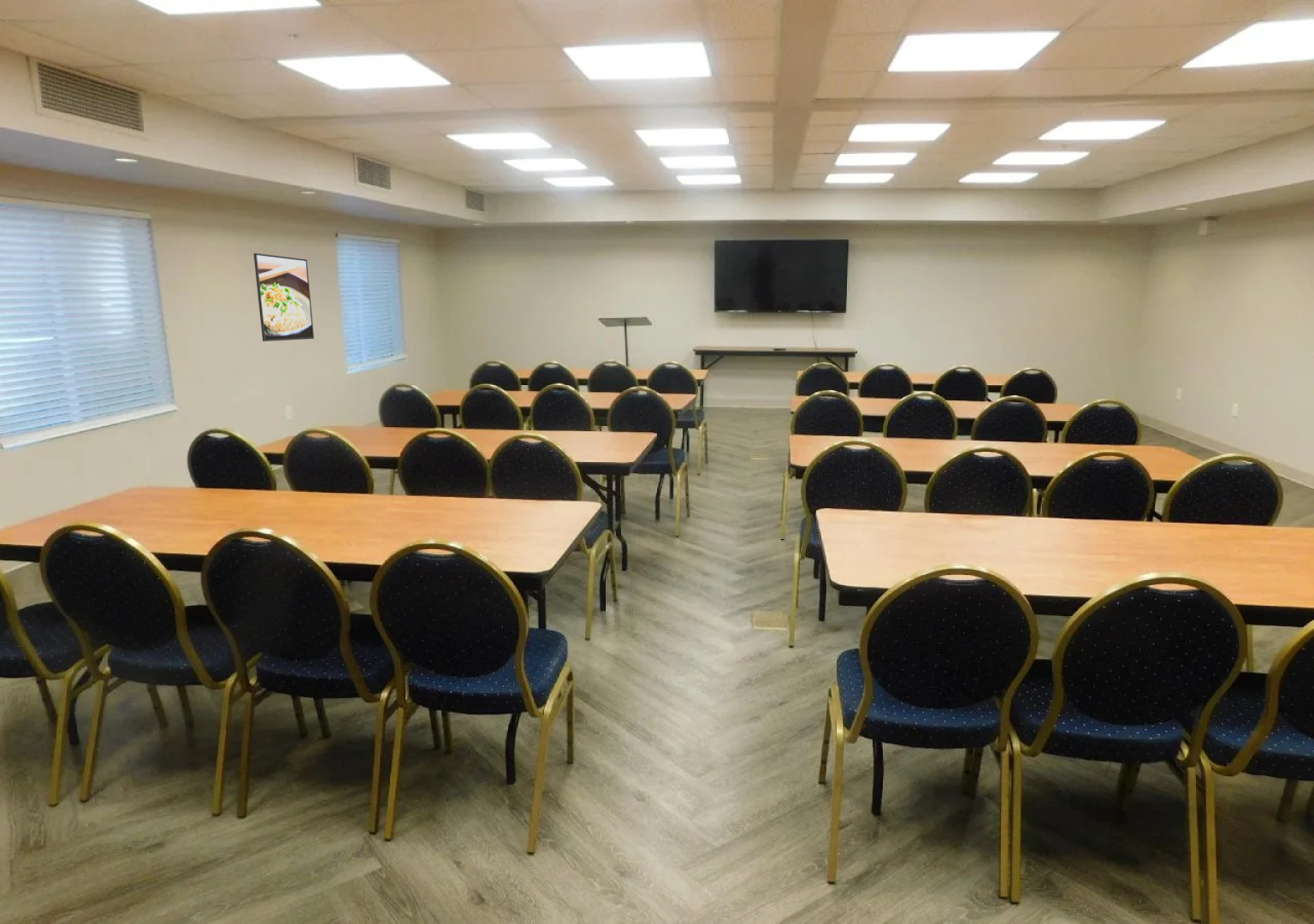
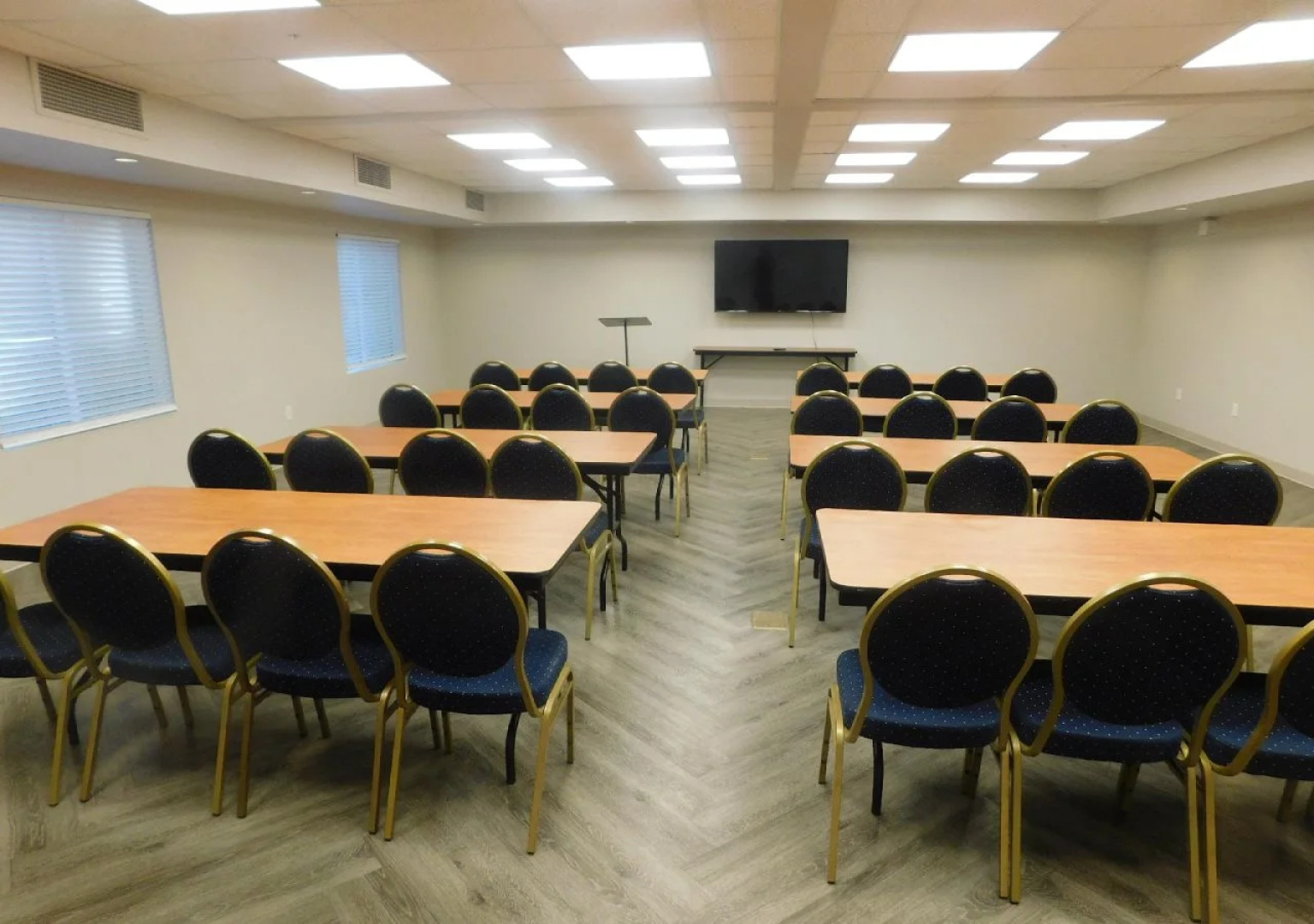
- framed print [253,252,315,342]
